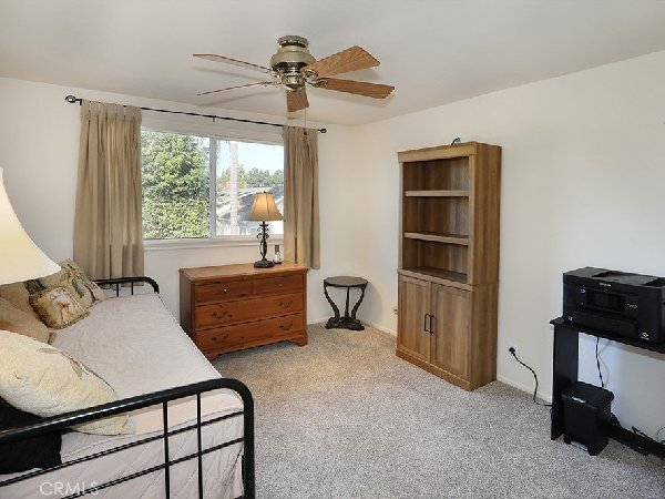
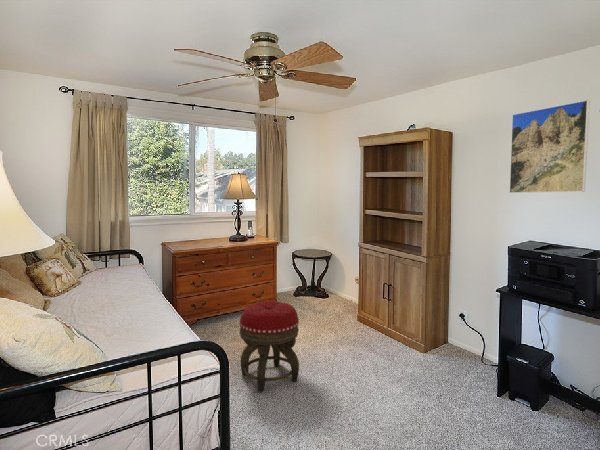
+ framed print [508,99,591,194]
+ footstool [239,300,300,393]
